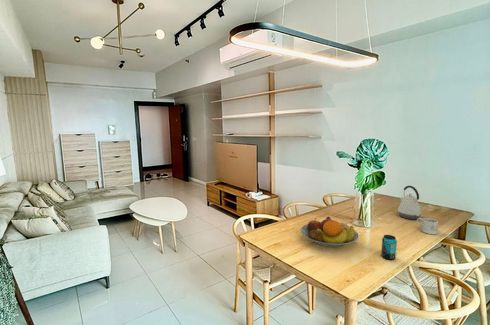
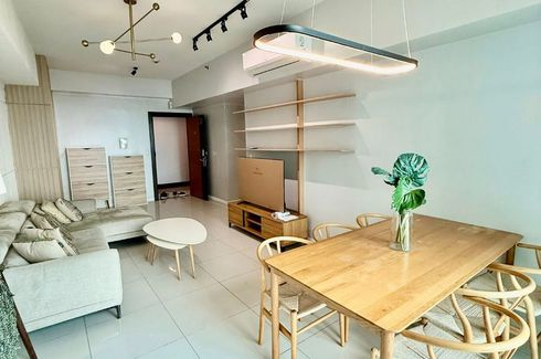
- fruit bowl [300,216,360,248]
- mug [416,217,439,235]
- kettle [397,185,422,220]
- beverage can [380,234,398,261]
